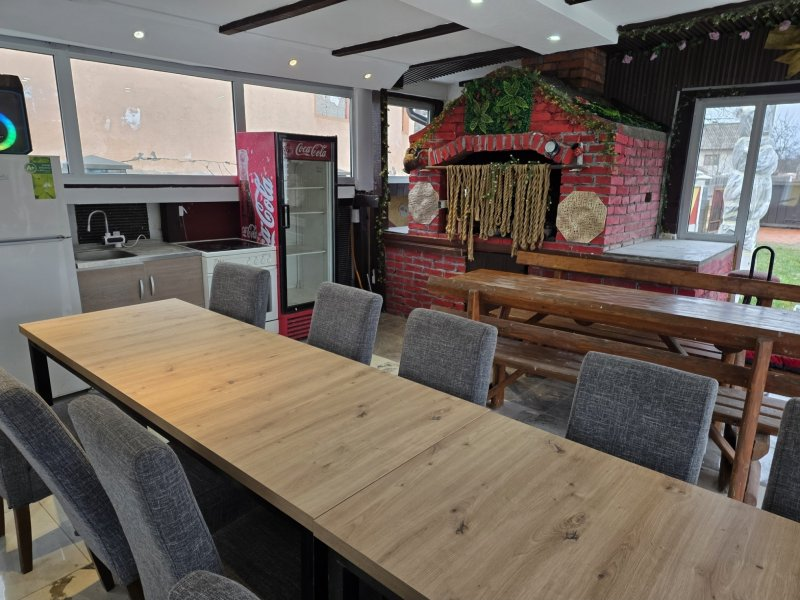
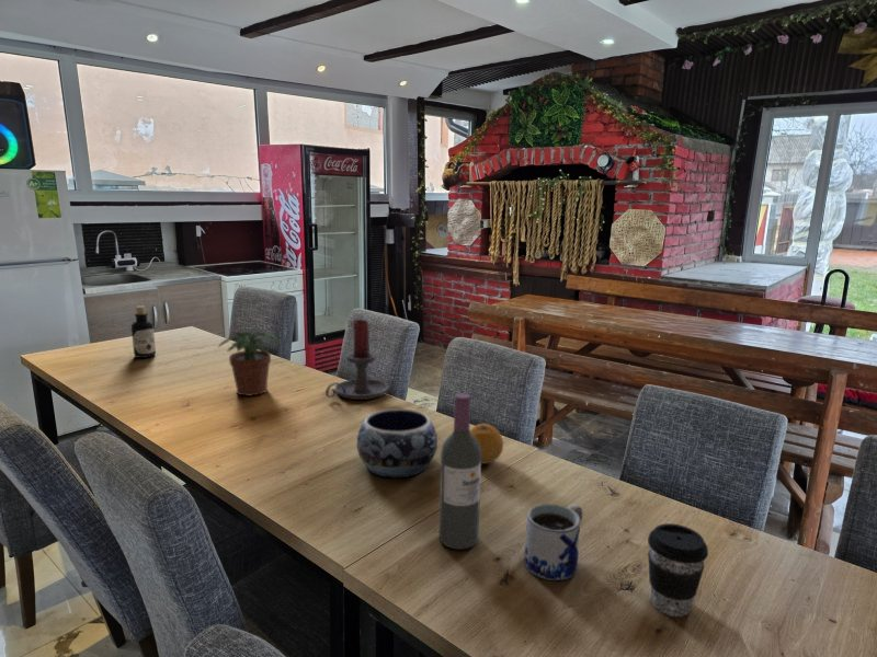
+ potted plant [217,328,280,396]
+ mug [523,503,583,581]
+ coffee cup [647,522,709,619]
+ candle holder [324,319,389,401]
+ wine bottle [438,392,482,551]
+ decorative bowl [356,407,438,480]
+ bottle [130,304,157,359]
+ fruit [469,423,504,465]
